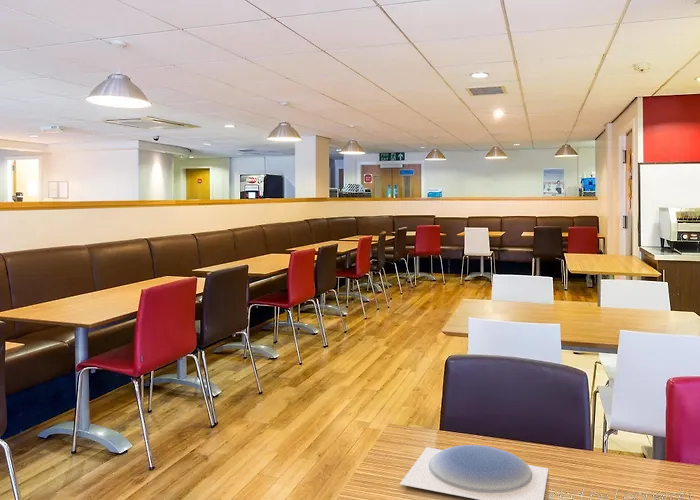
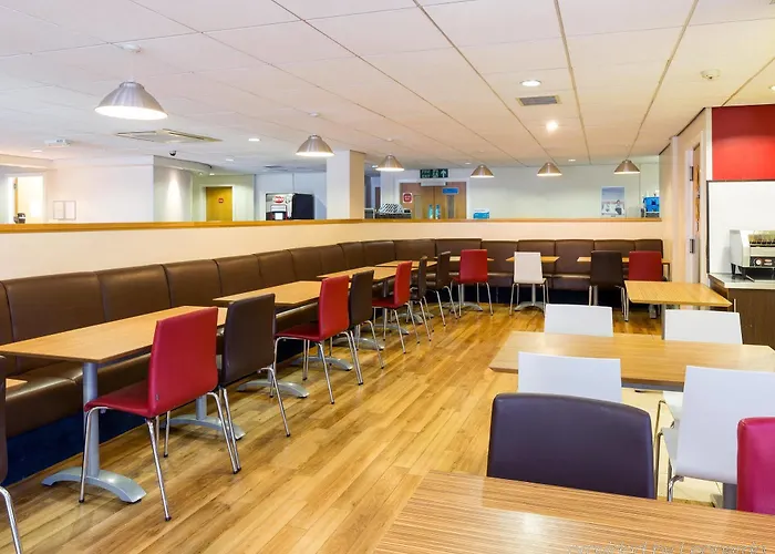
- plate [399,444,549,500]
